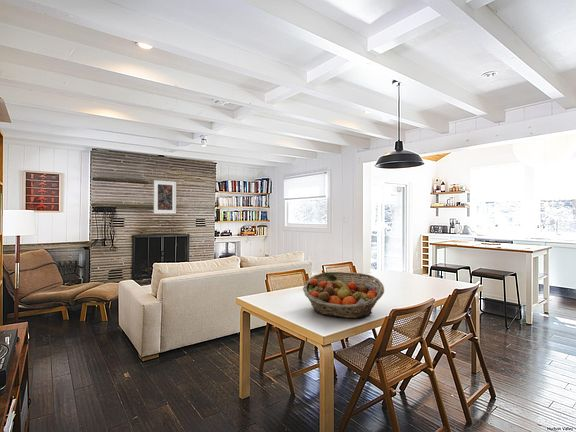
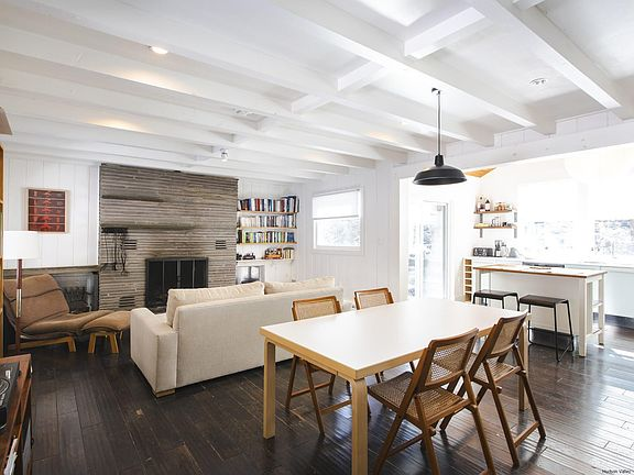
- fruit basket [302,271,385,319]
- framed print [153,179,177,215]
